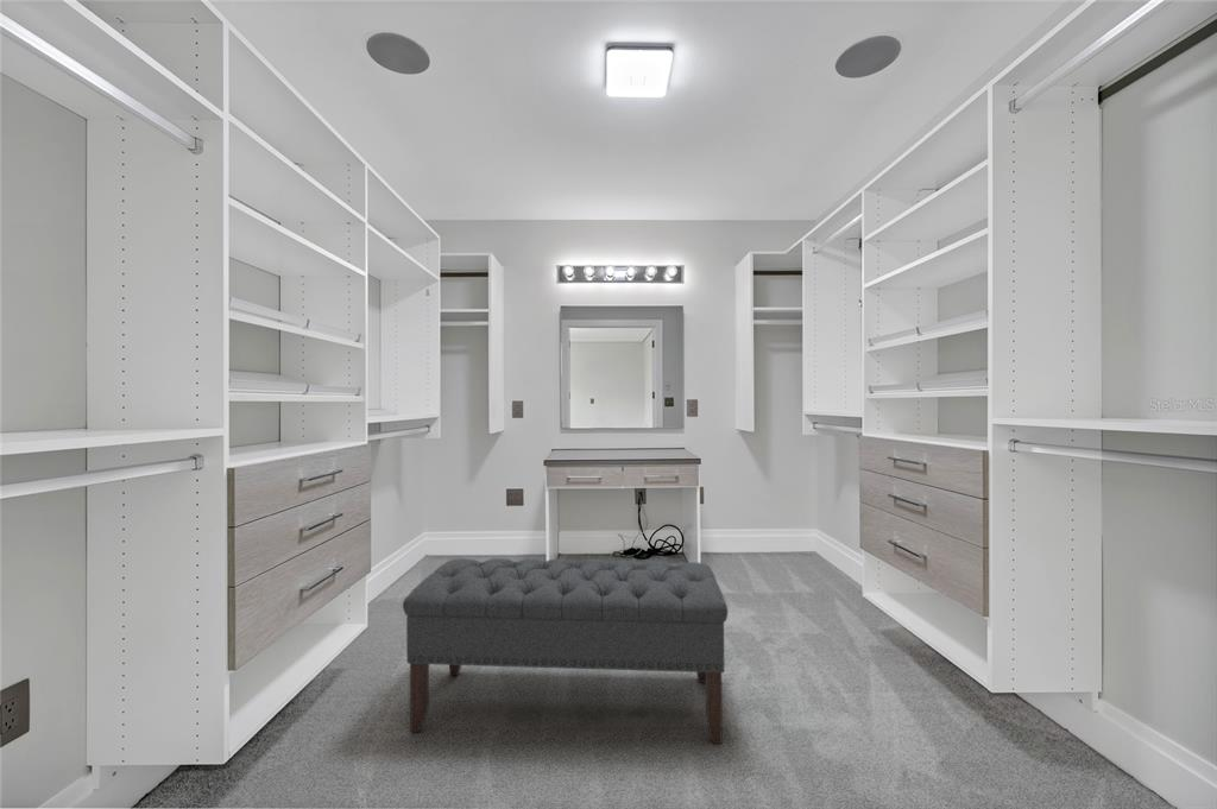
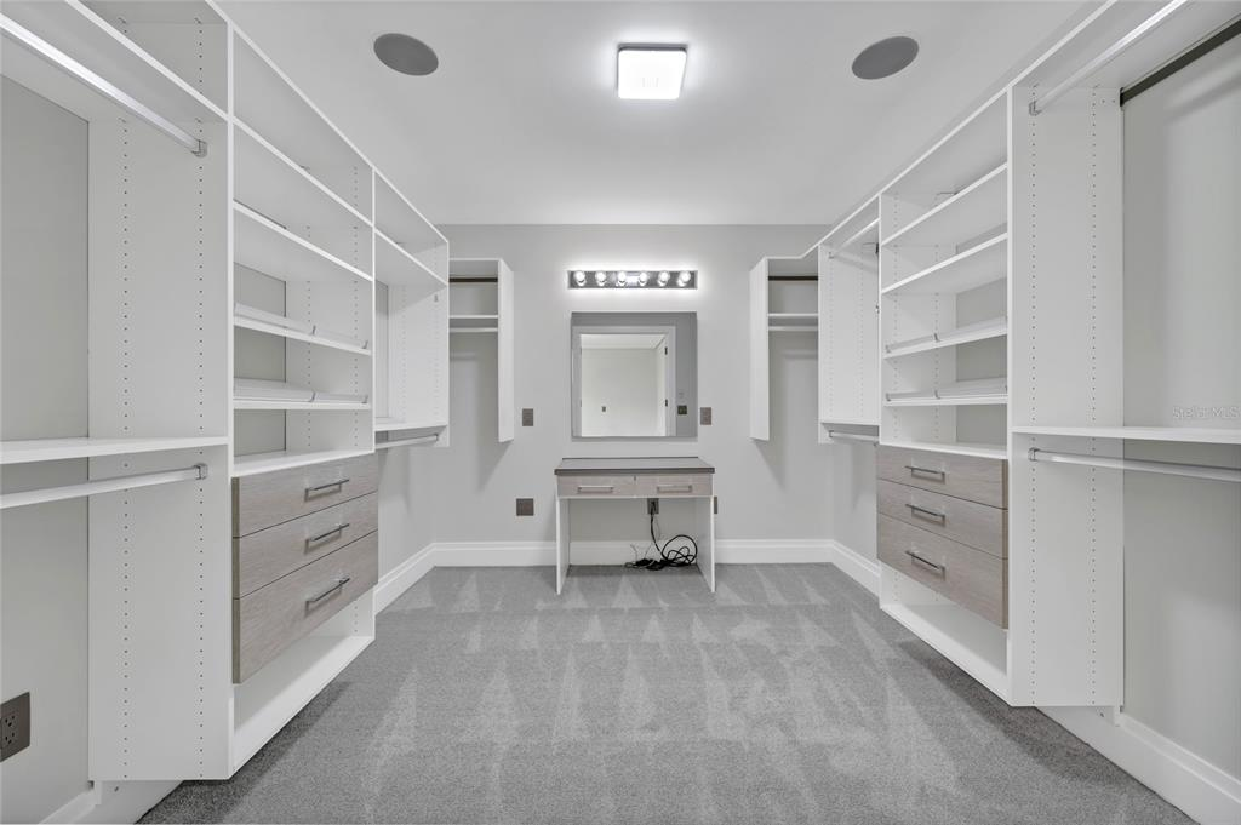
- bench [402,557,729,745]
